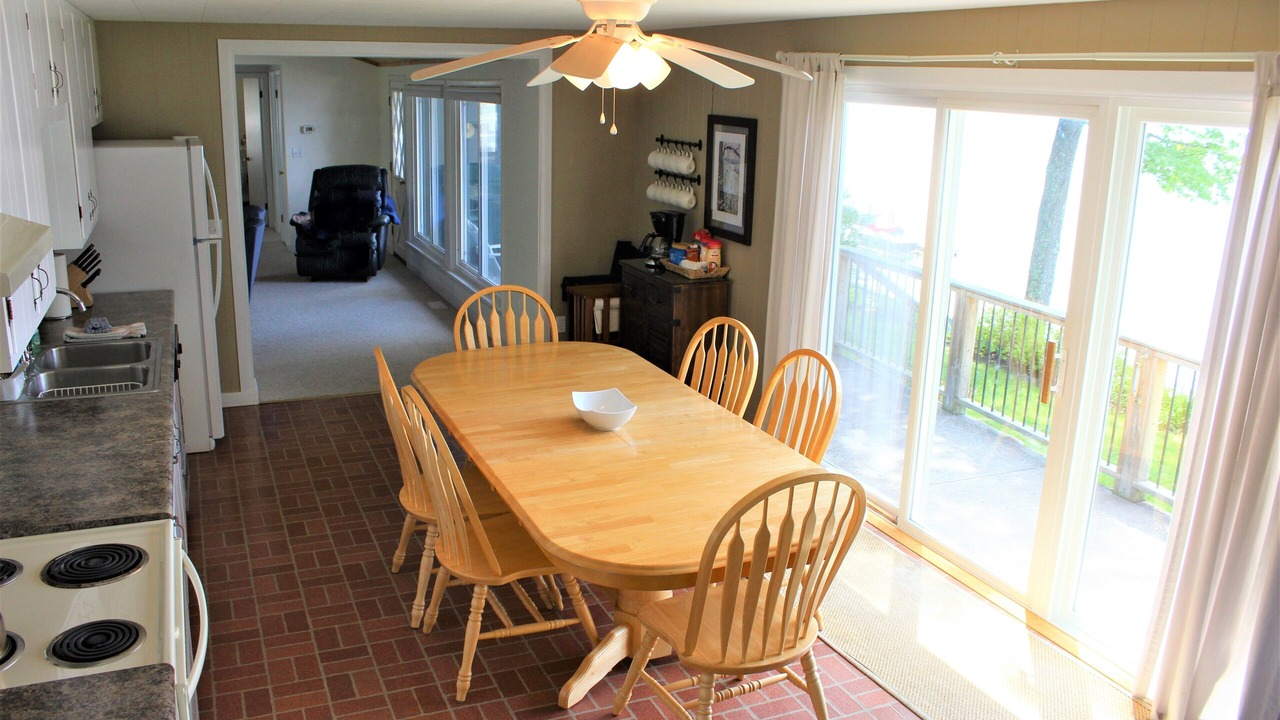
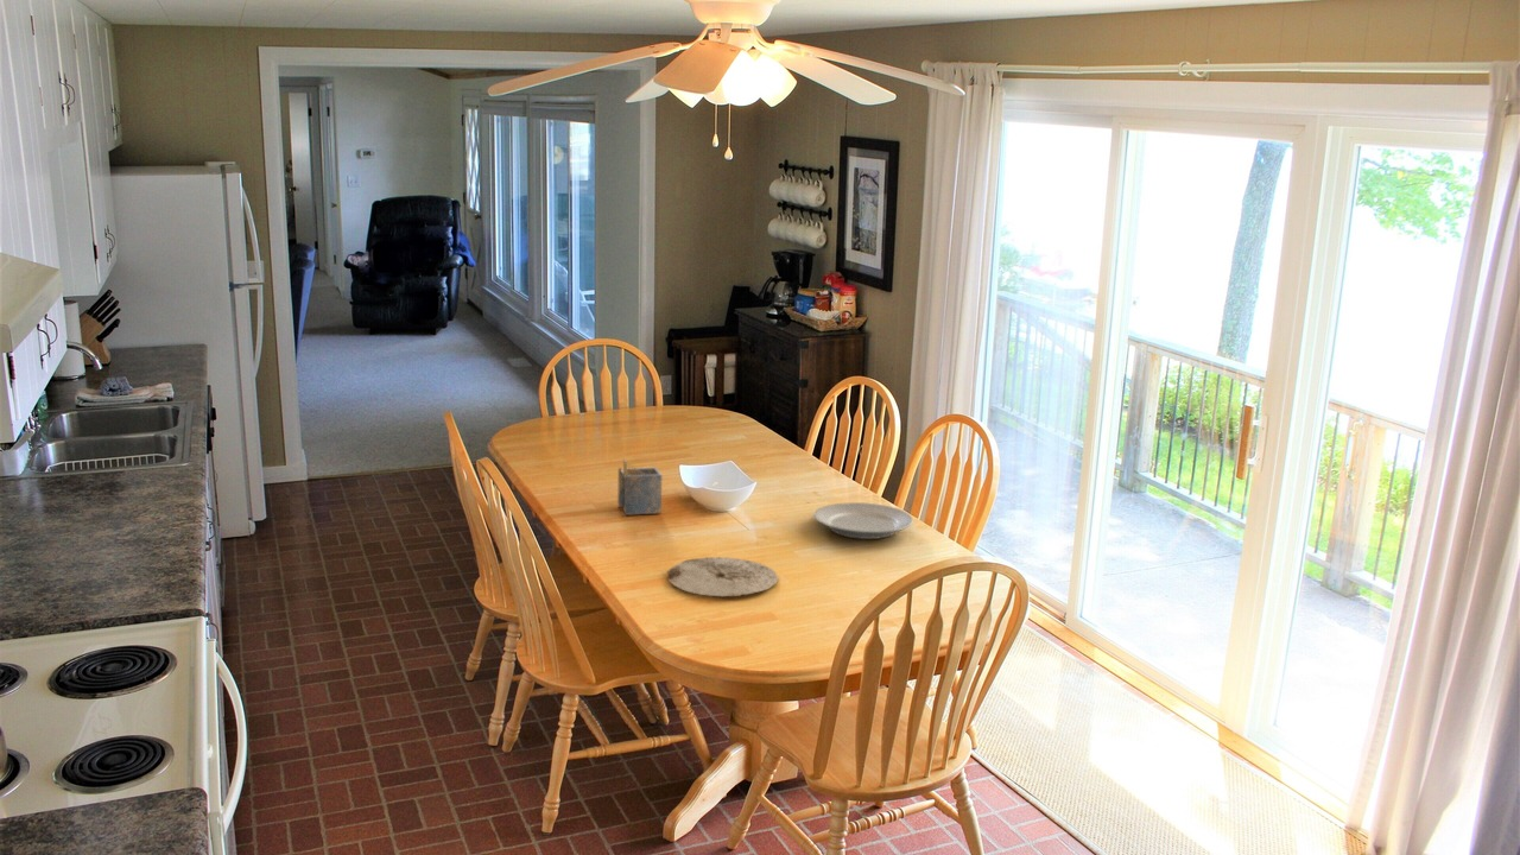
+ napkin holder [616,457,663,517]
+ plate [812,501,914,540]
+ plate [666,556,779,597]
